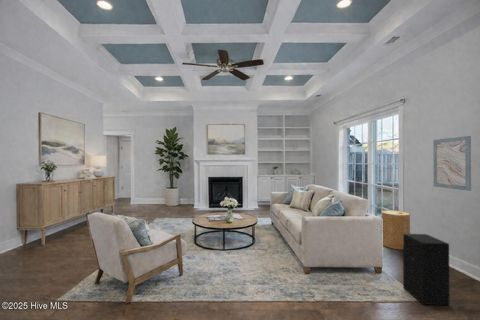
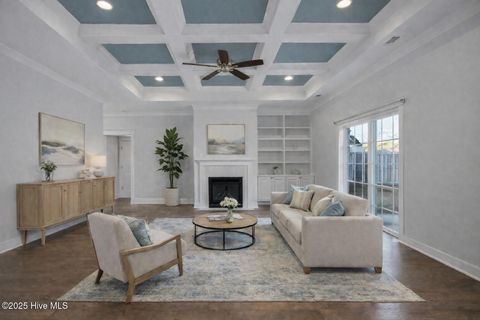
- speaker [402,233,450,306]
- basket [380,209,411,251]
- wall art [432,135,472,192]
